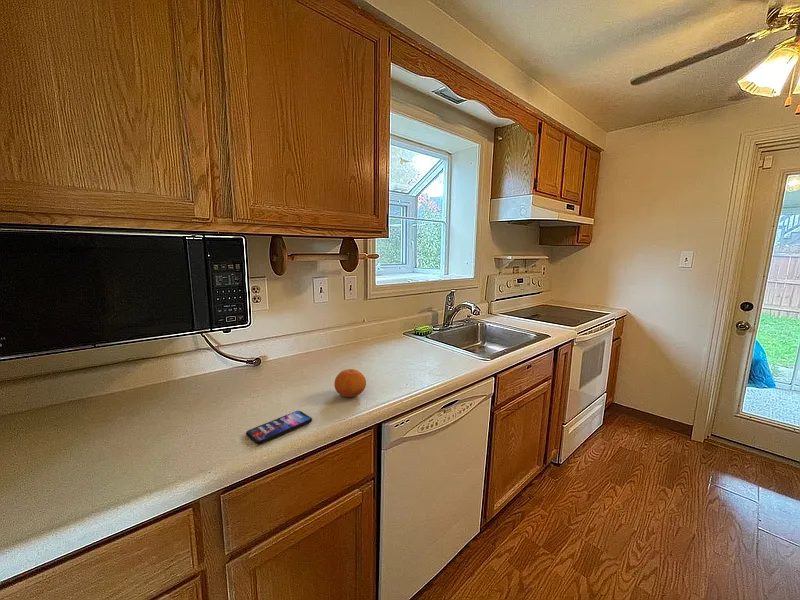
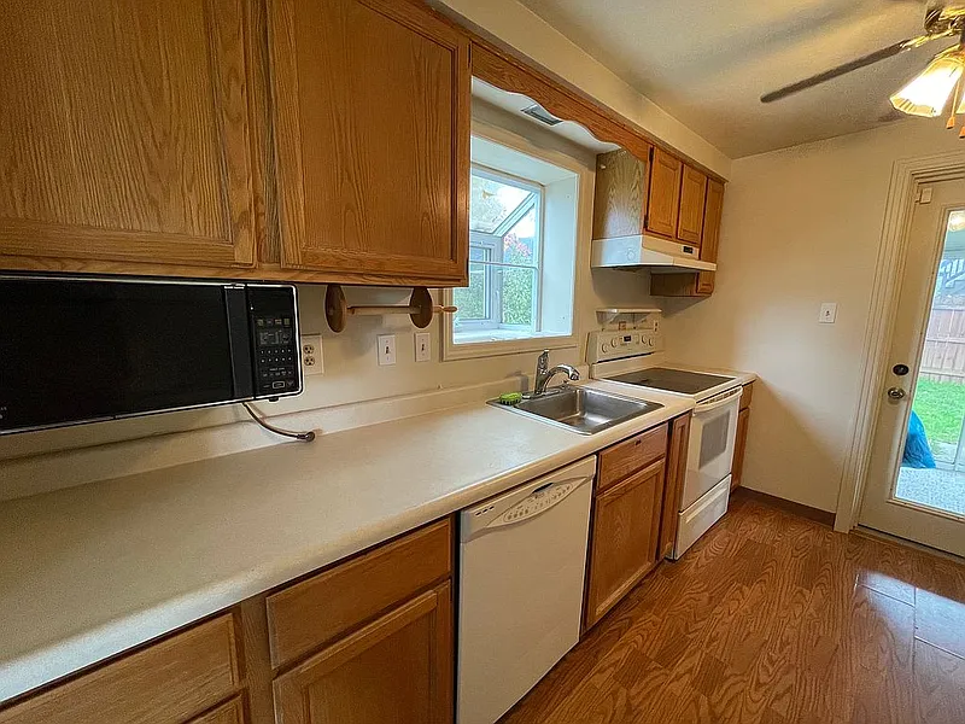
- smartphone [245,410,313,445]
- fruit [333,368,367,398]
